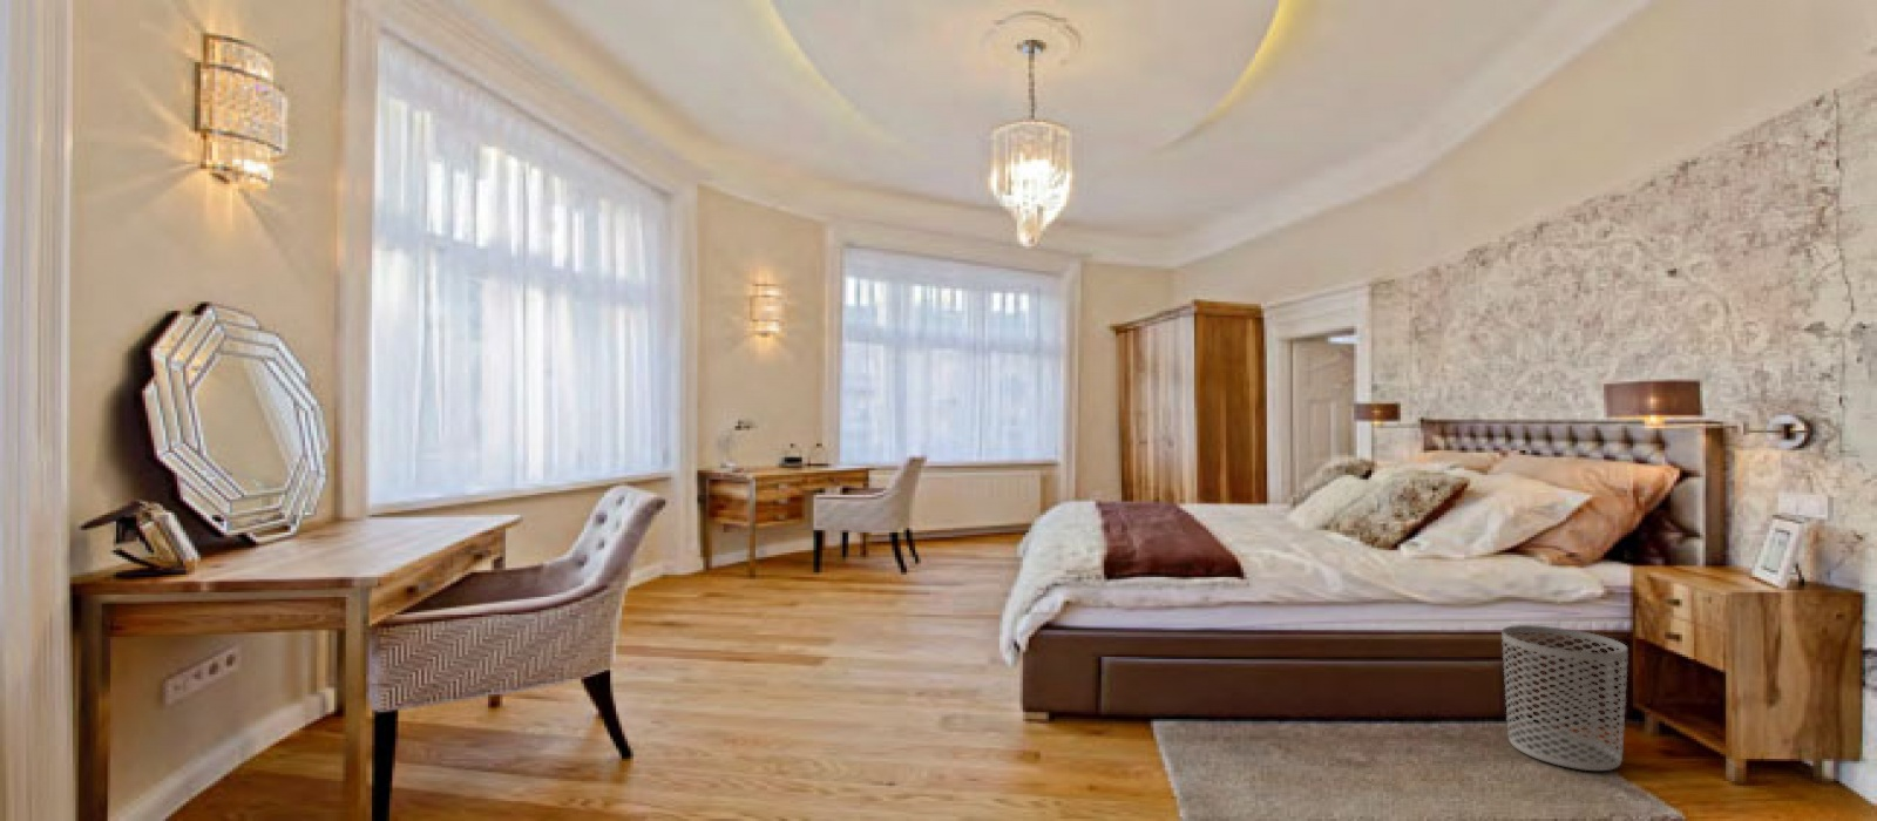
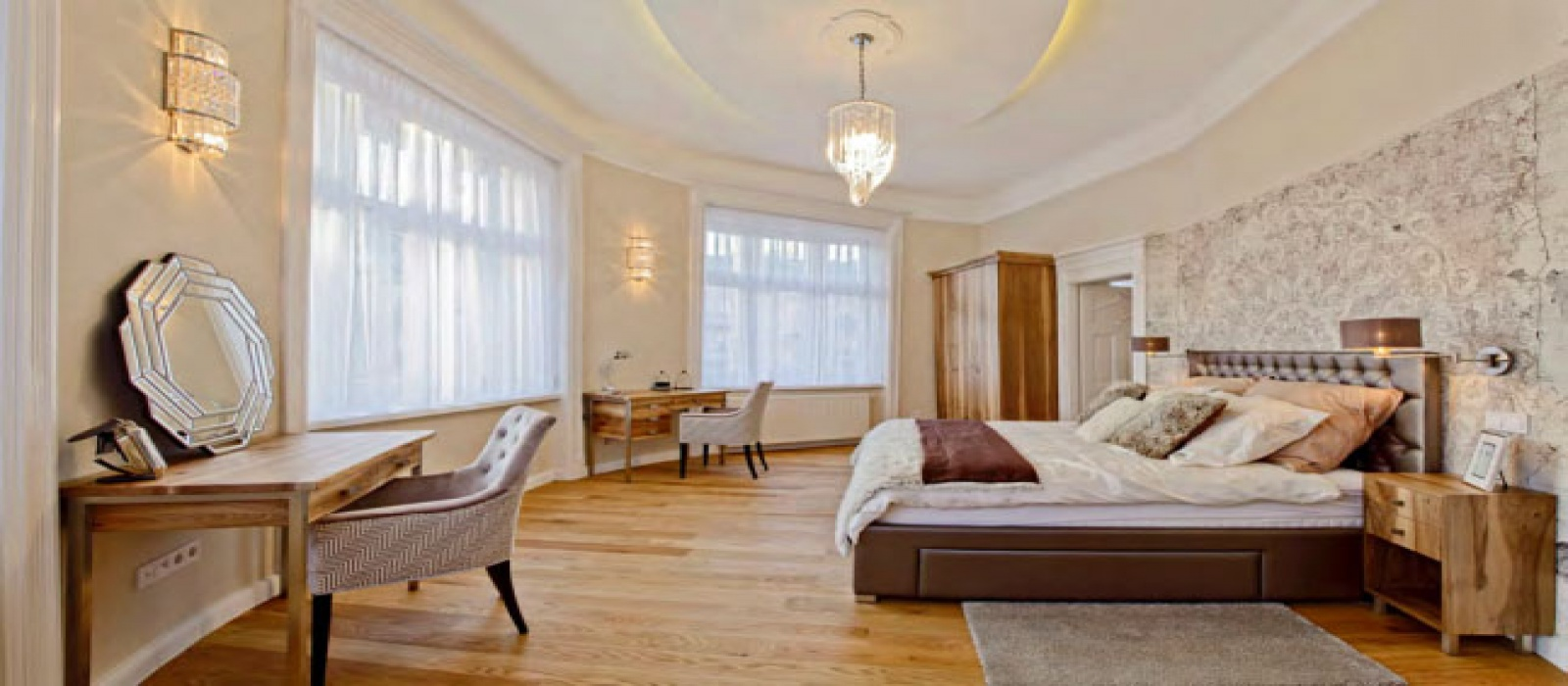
- waste bin [1500,624,1629,772]
